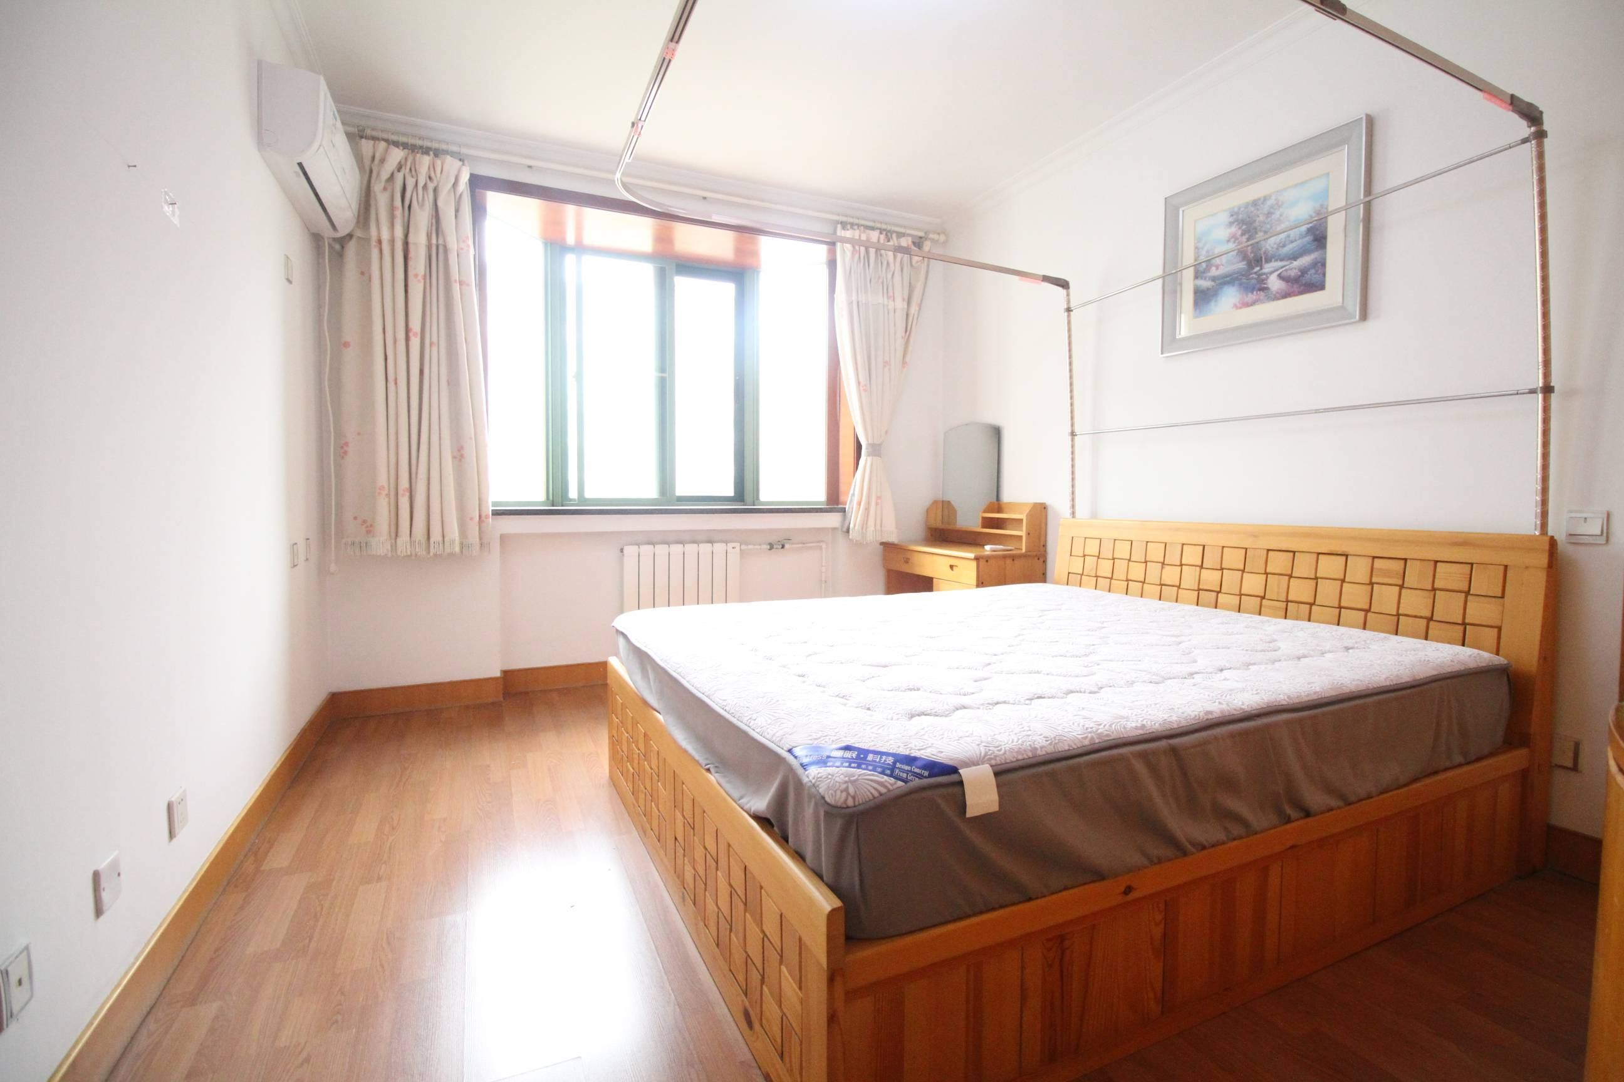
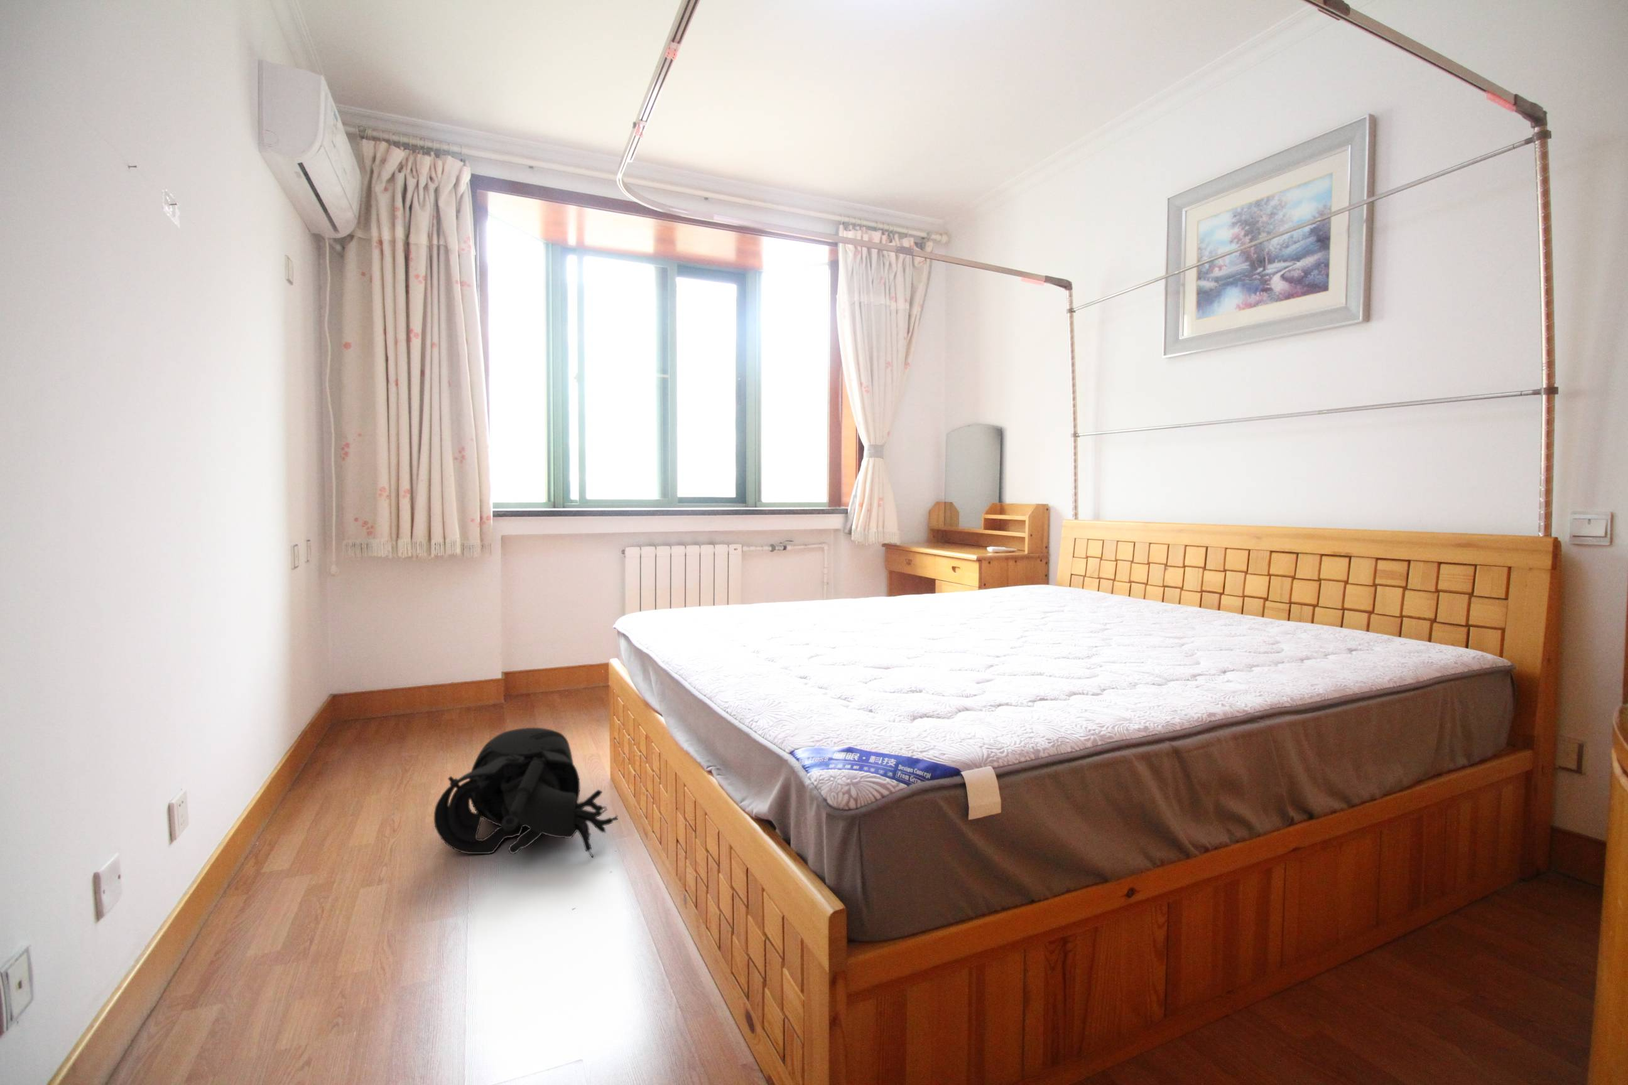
+ tactical helmet [434,727,619,859]
